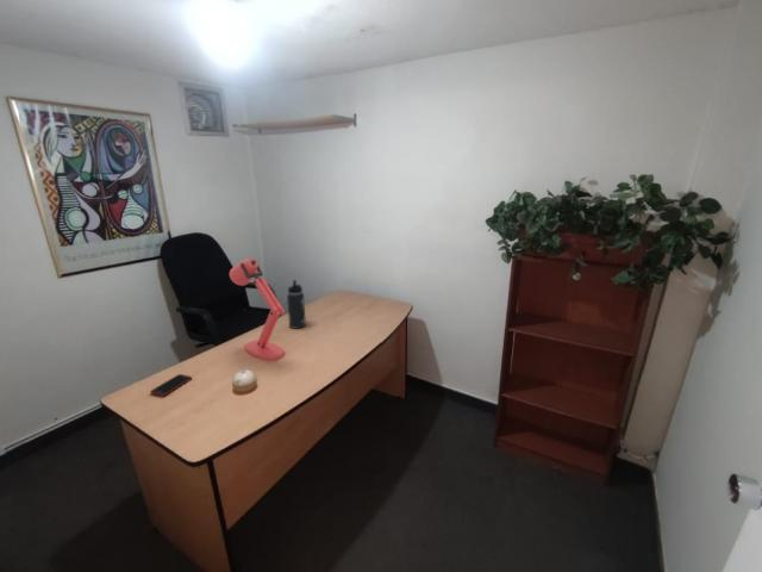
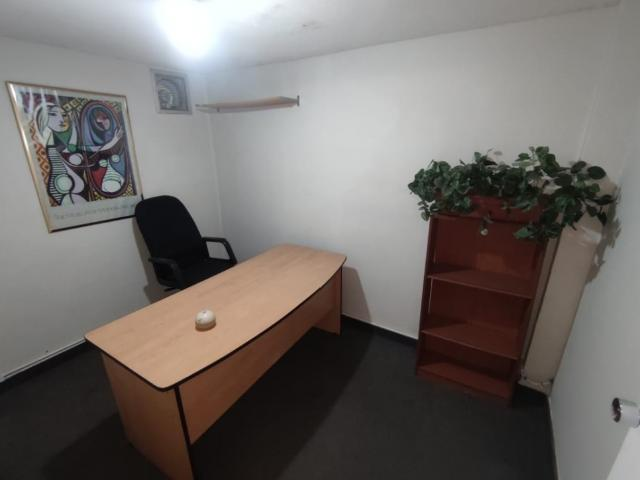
- desk lamp [229,257,286,361]
- cell phone [149,373,193,398]
- thermos bottle [286,279,307,330]
